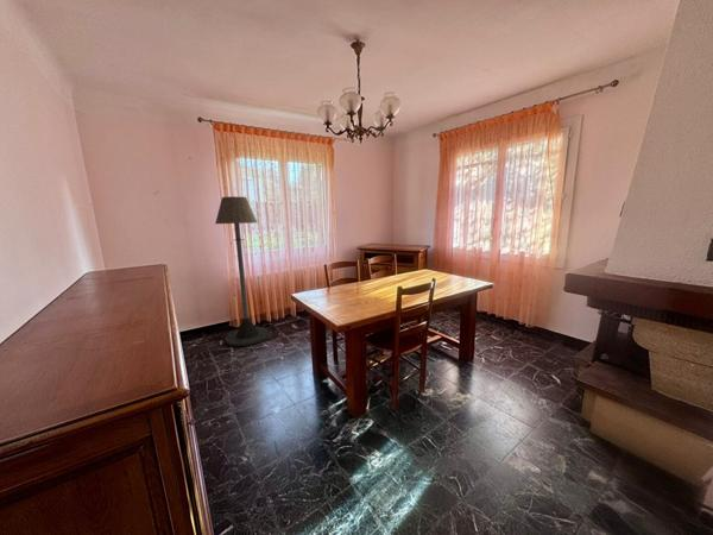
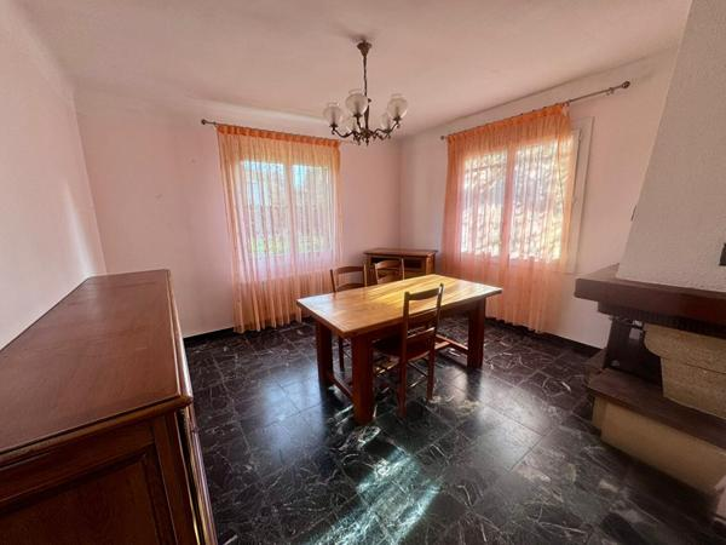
- floor lamp [214,195,271,347]
